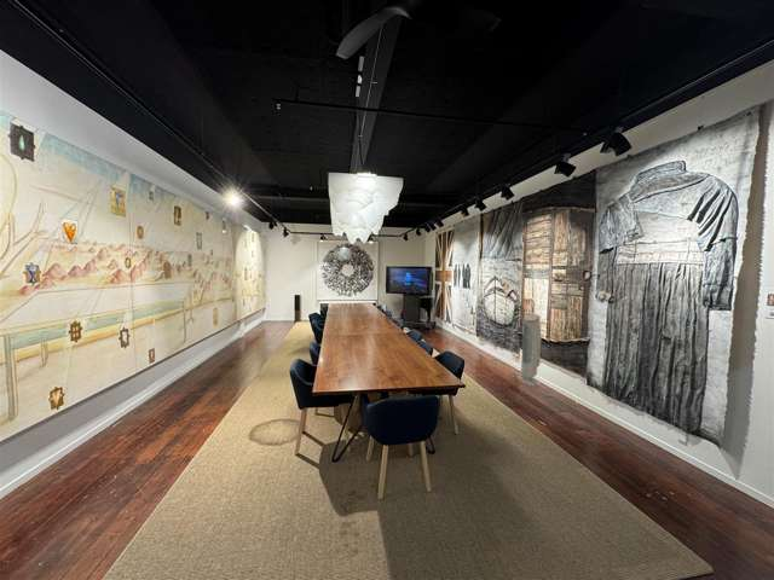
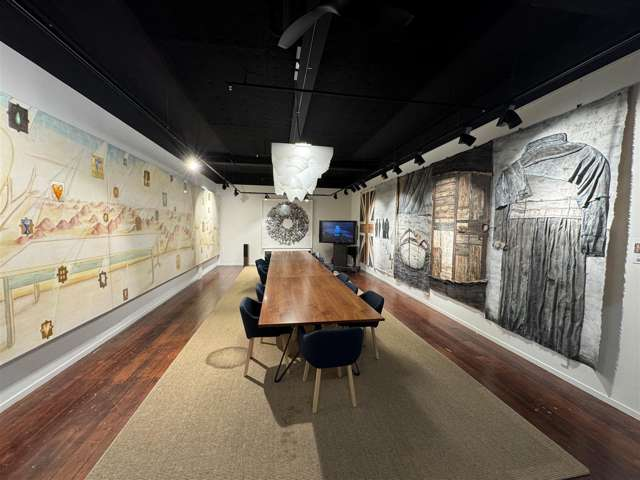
- air purifier [516,313,542,388]
